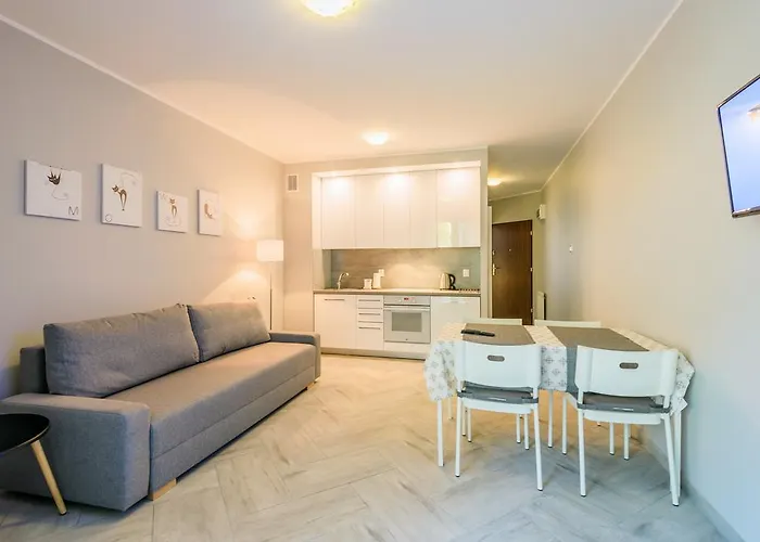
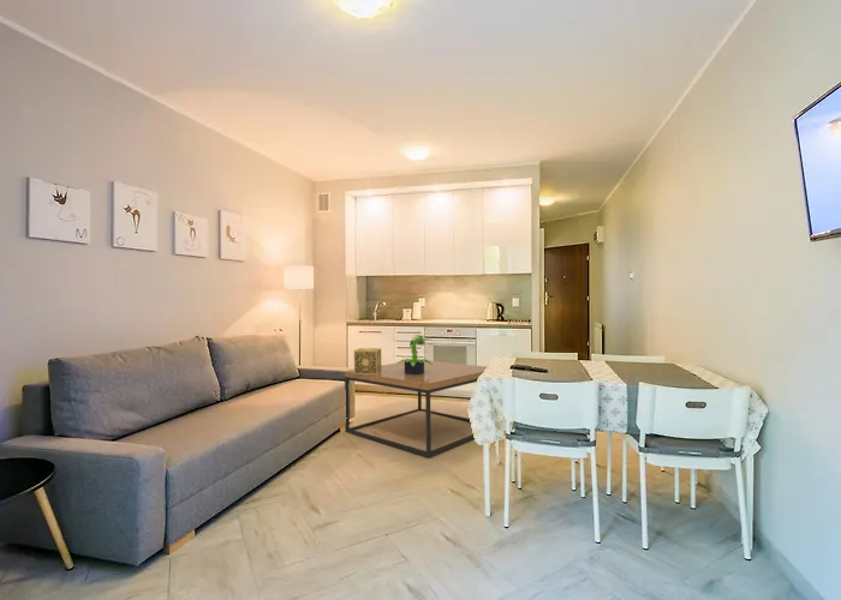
+ coffee table [344,359,488,457]
+ decorative box [353,347,382,374]
+ potted plant [396,334,433,374]
